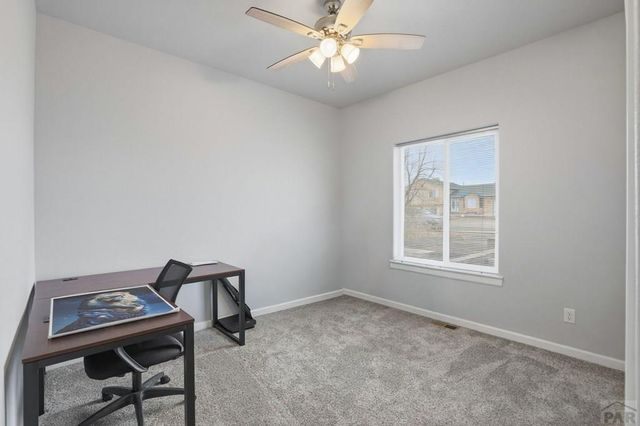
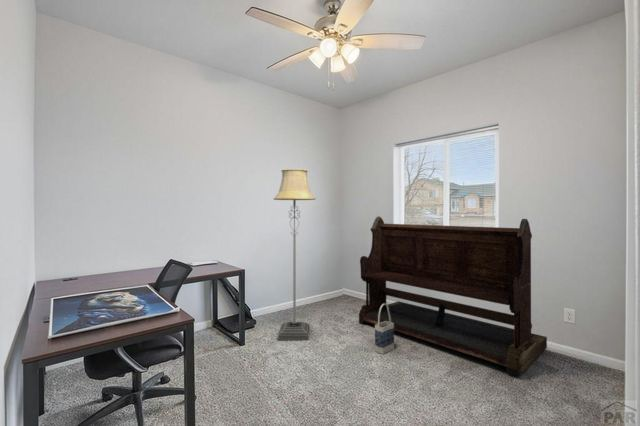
+ floor lamp [273,168,317,341]
+ bench [358,215,548,377]
+ bag [374,303,395,355]
